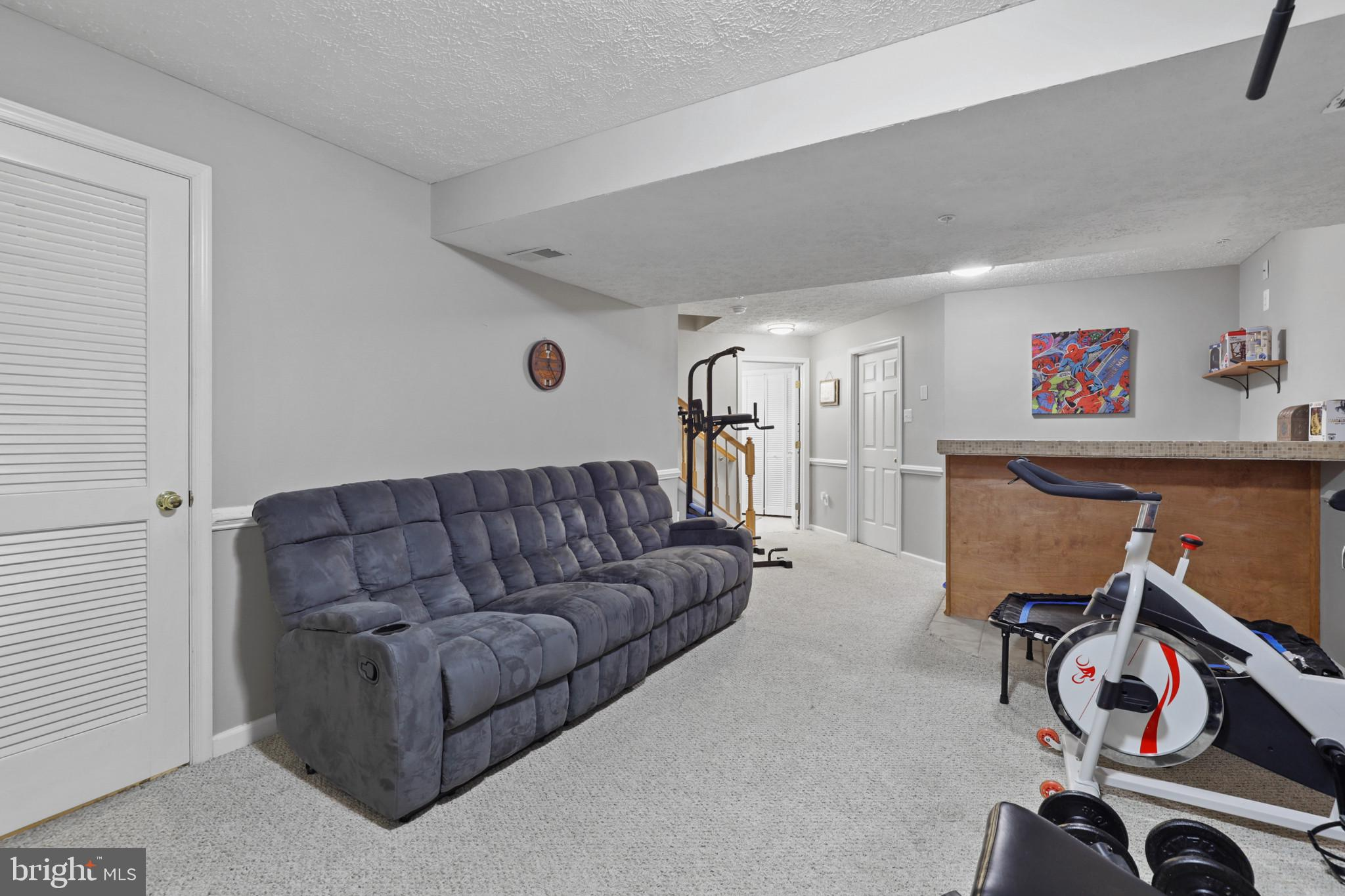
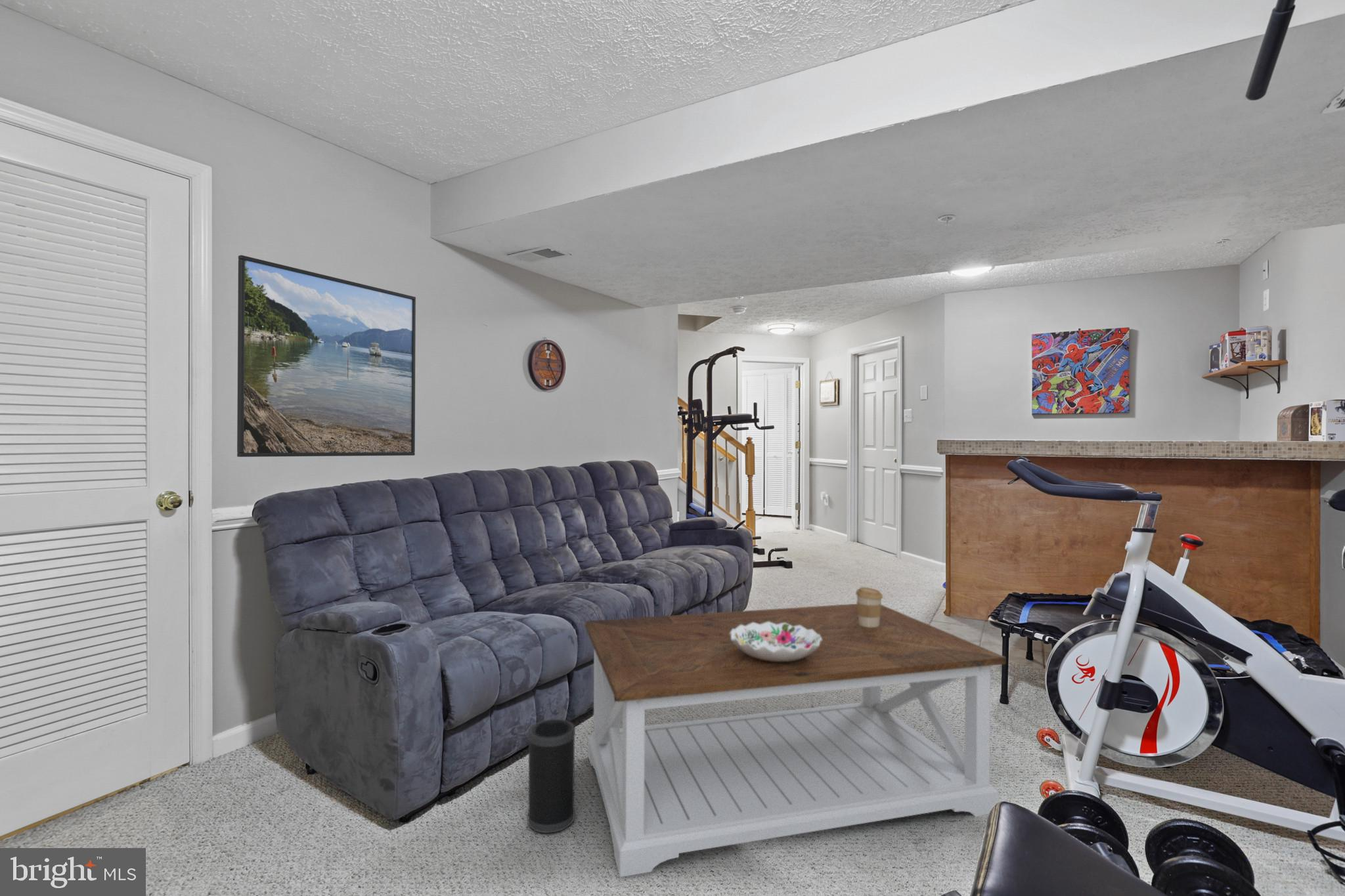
+ decorative bowl [730,622,822,662]
+ speaker [527,719,576,834]
+ coffee table [584,603,1007,878]
+ coffee cup [855,586,883,628]
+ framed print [236,255,416,458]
